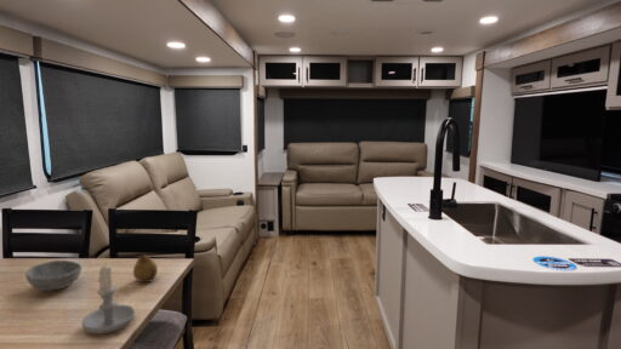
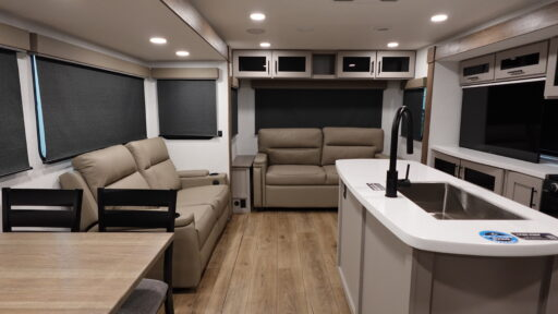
- fruit [132,252,159,284]
- candle [81,262,136,334]
- bowl [24,259,82,292]
